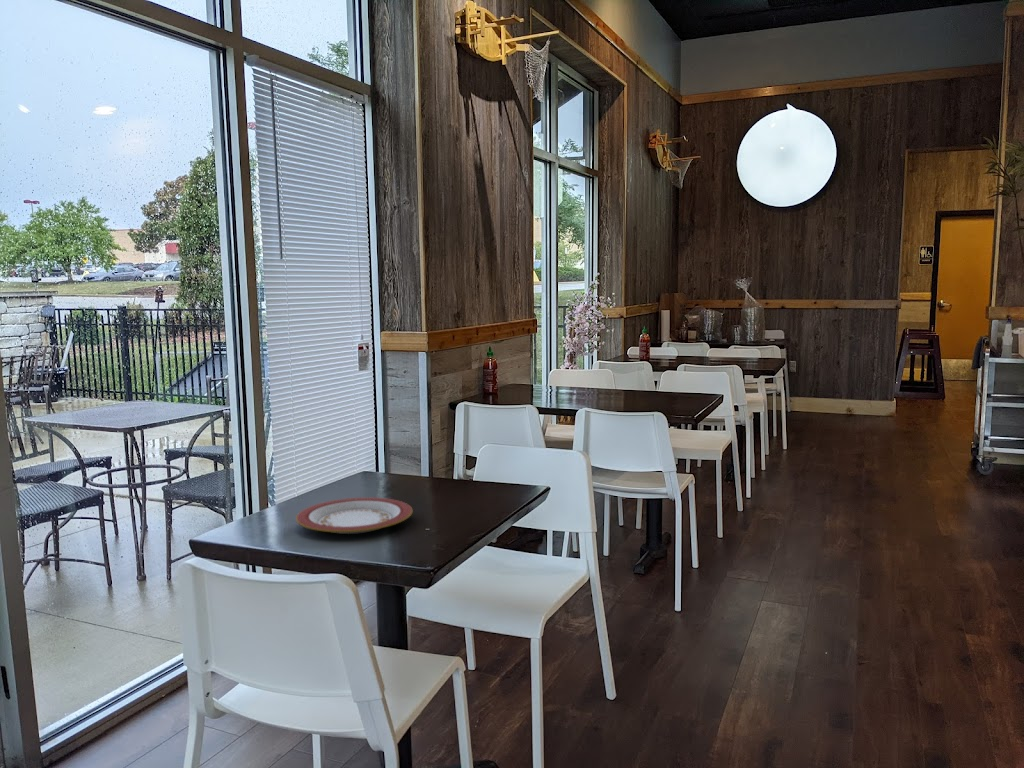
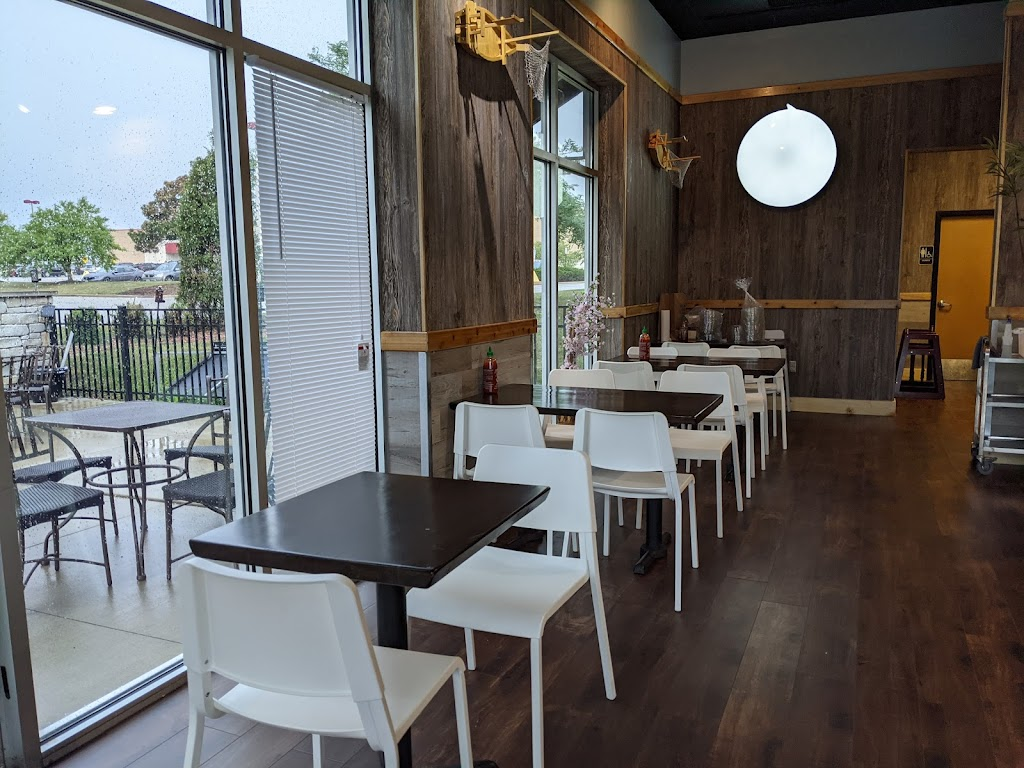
- plate [295,497,414,535]
